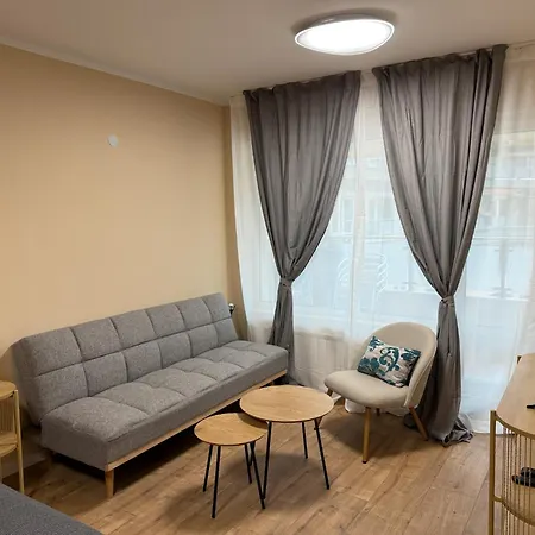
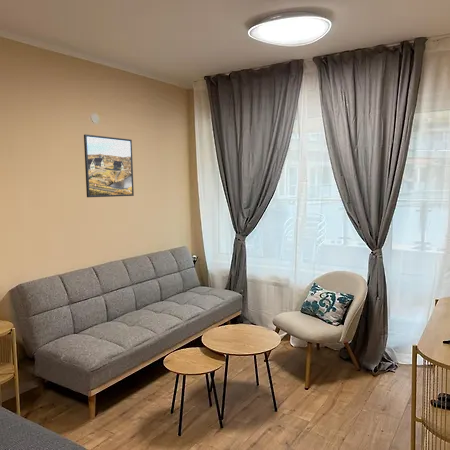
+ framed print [83,133,135,198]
